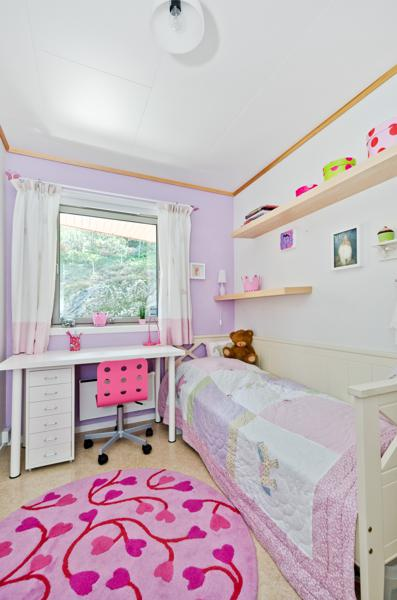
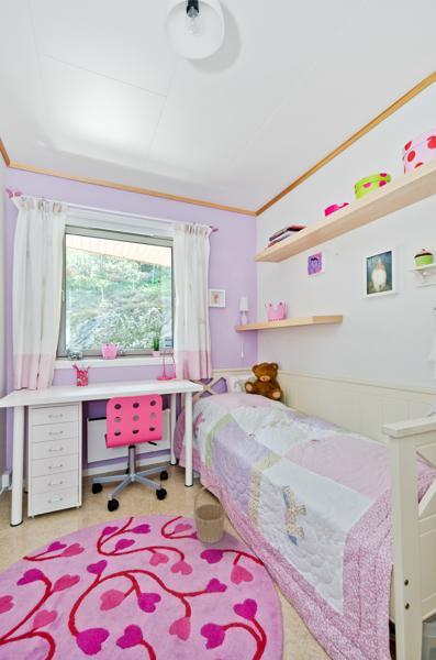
+ basket [192,484,227,544]
